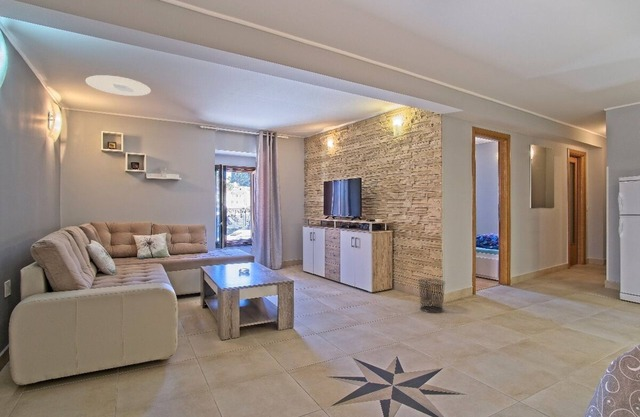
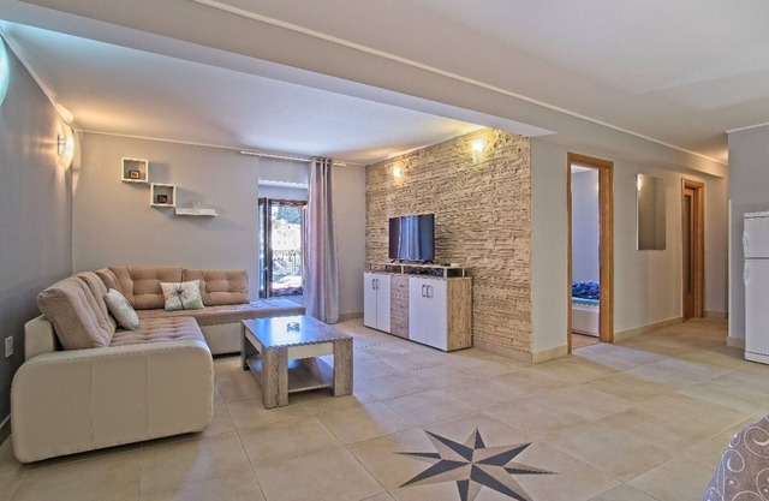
- ceiling light [85,74,152,97]
- waste bin [417,278,446,314]
